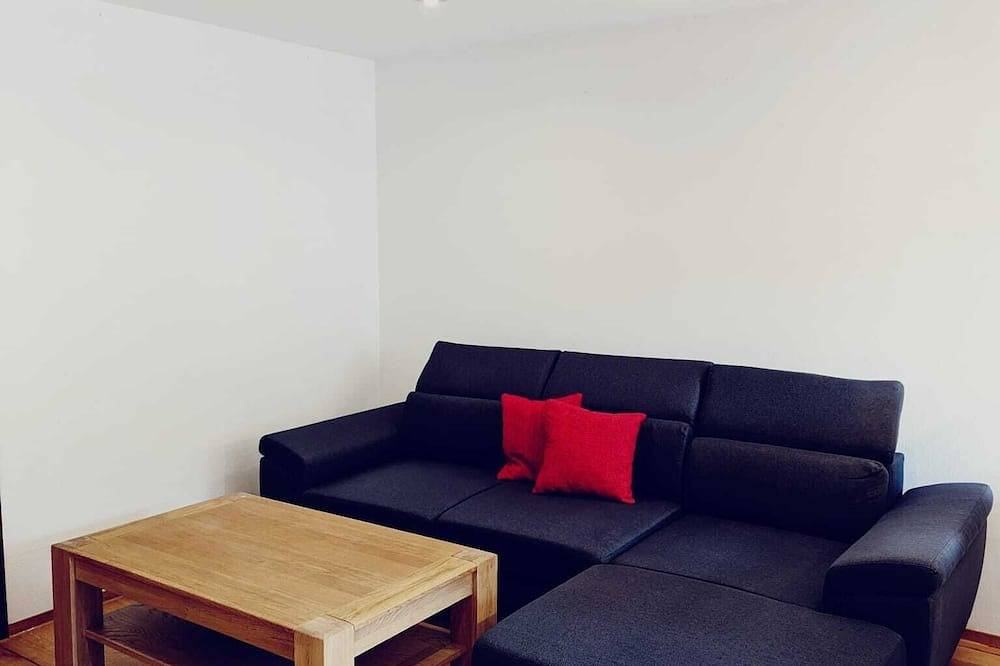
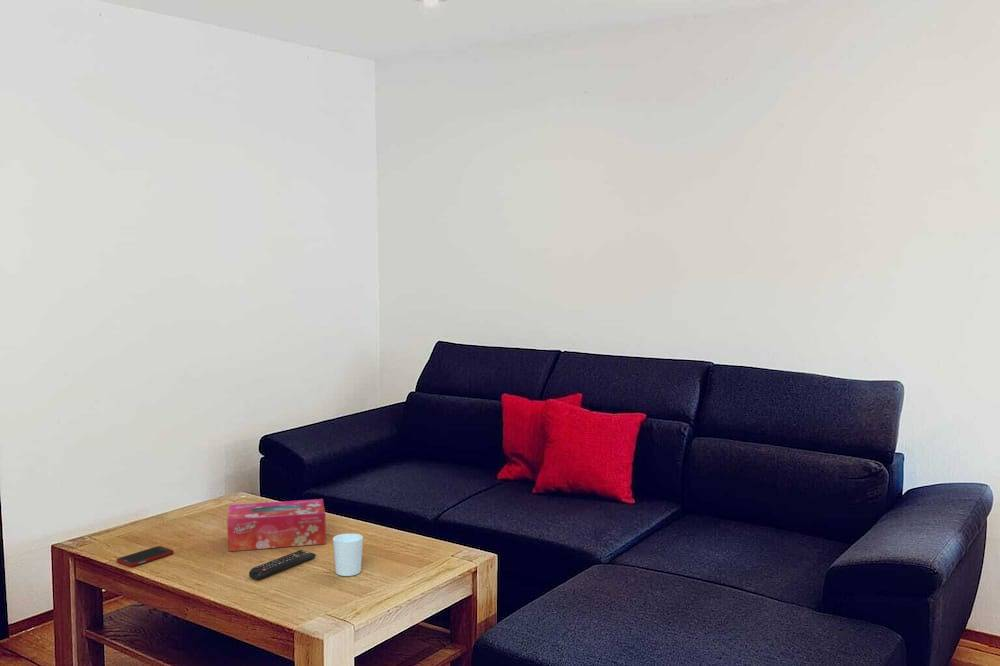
+ tissue box [226,498,327,552]
+ remote control [248,549,317,581]
+ cell phone [116,545,175,568]
+ cup [332,533,364,577]
